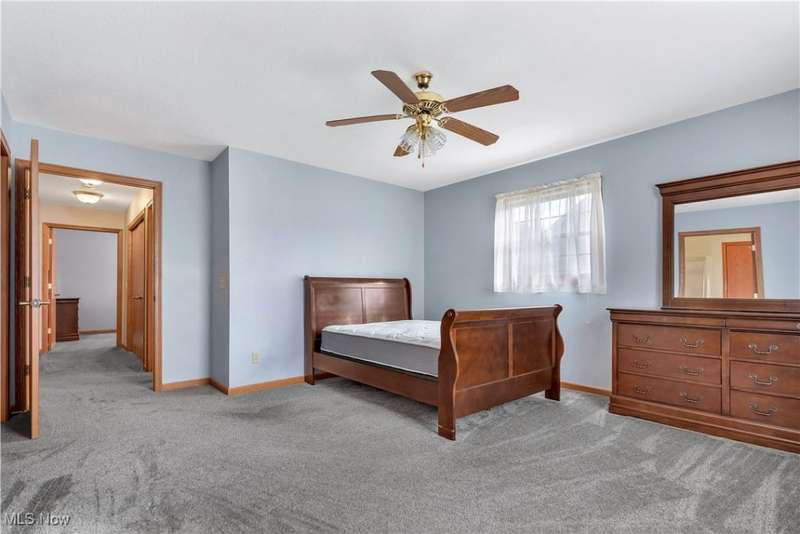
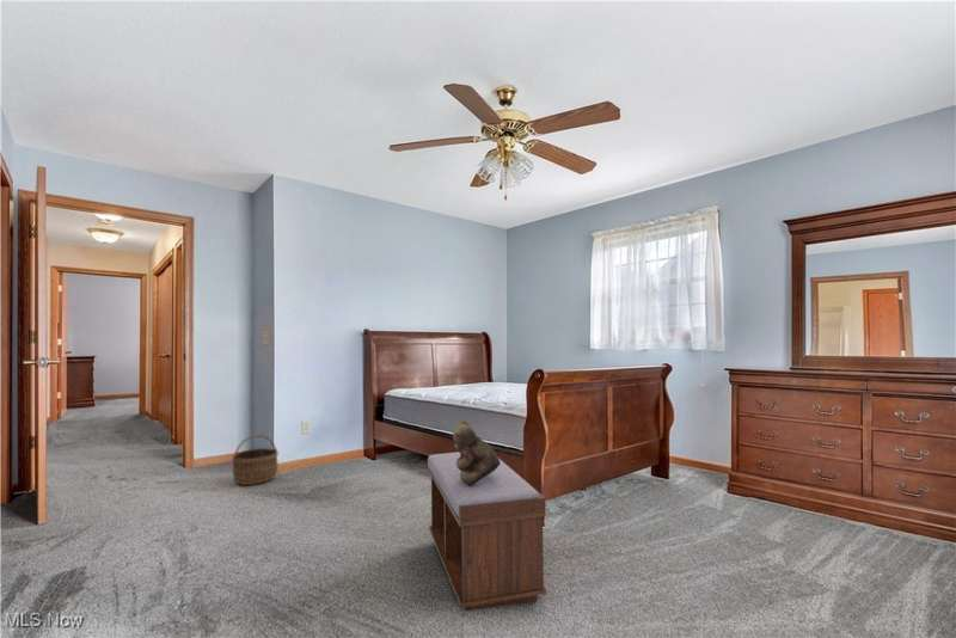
+ wicker basket [231,434,280,486]
+ teddy bear [452,419,501,486]
+ bench [427,452,547,613]
